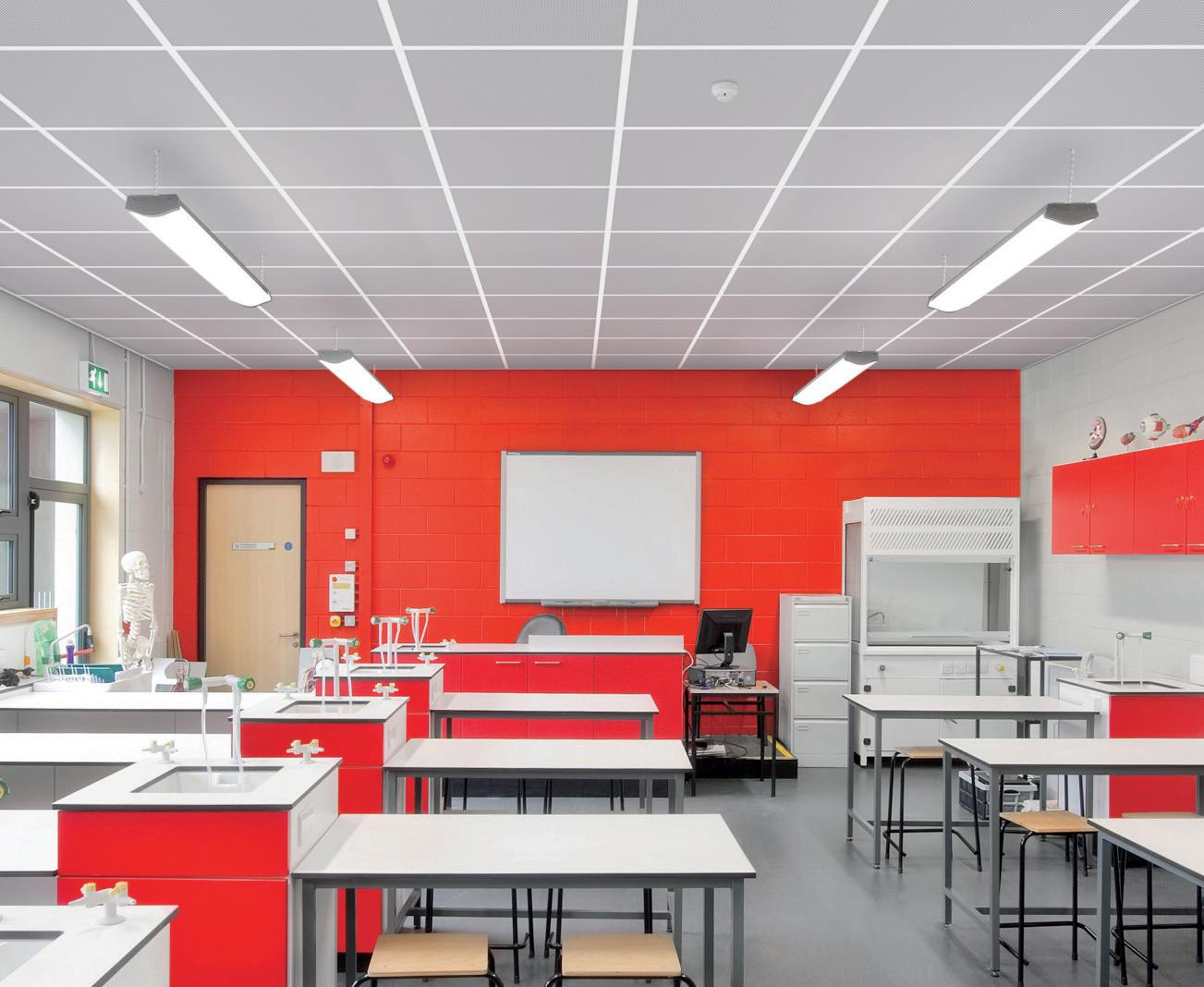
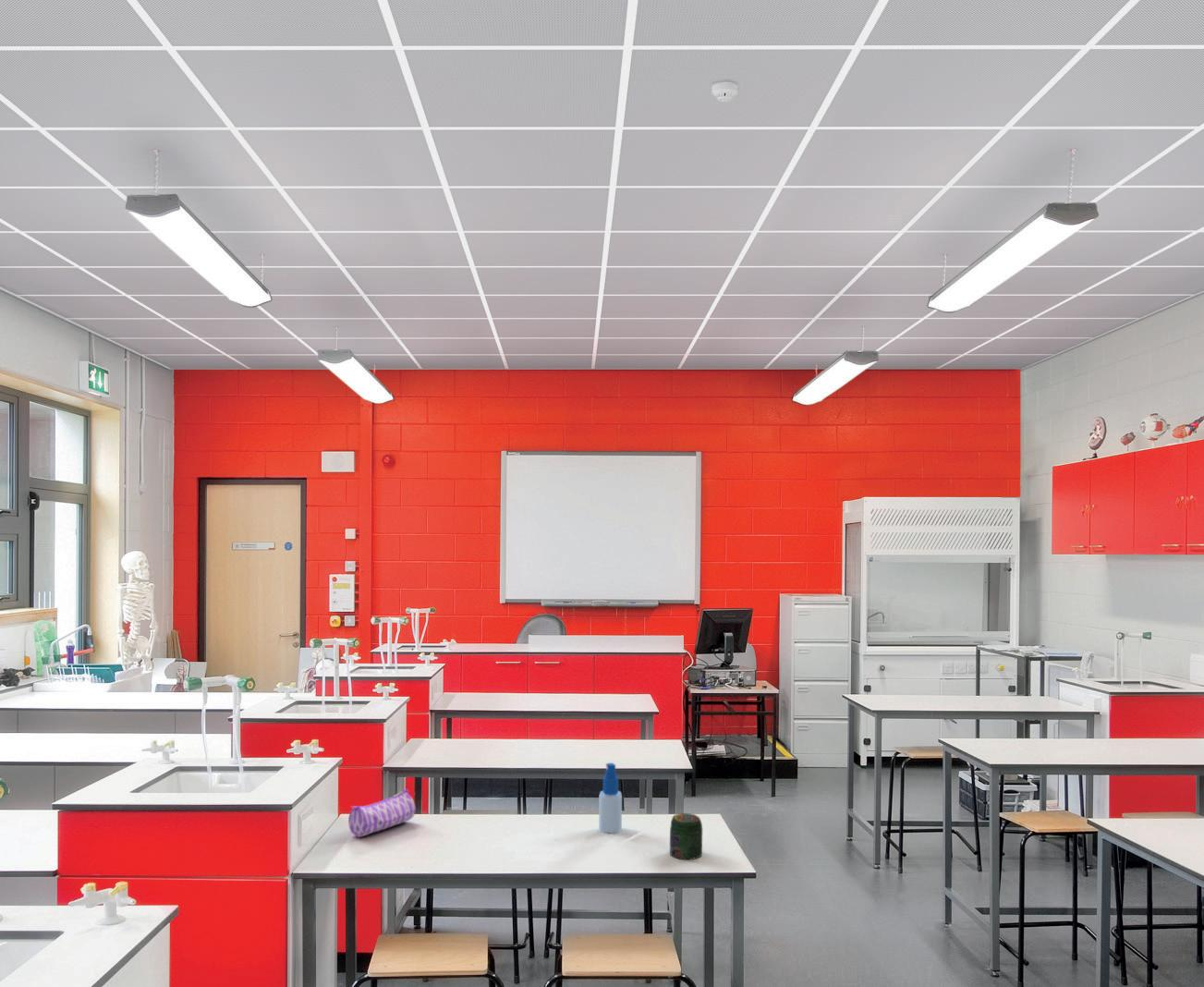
+ pencil case [347,788,417,838]
+ jar [669,812,703,860]
+ spray bottle [598,762,623,834]
